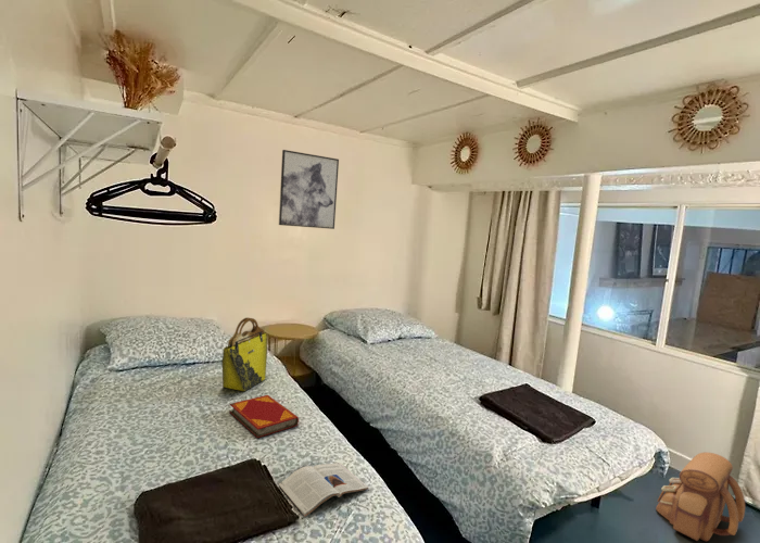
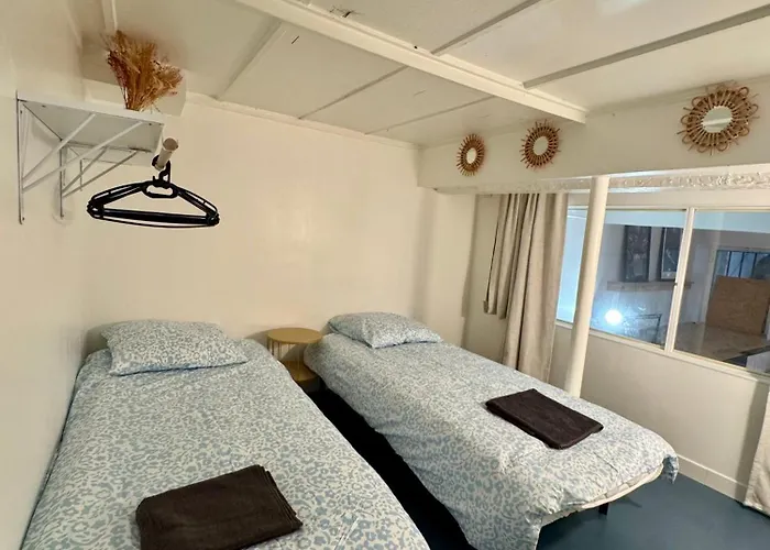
- magazine [278,462,369,518]
- wall art [278,149,340,230]
- hardback book [228,394,300,439]
- backpack [655,452,746,543]
- tote bag [220,317,268,392]
